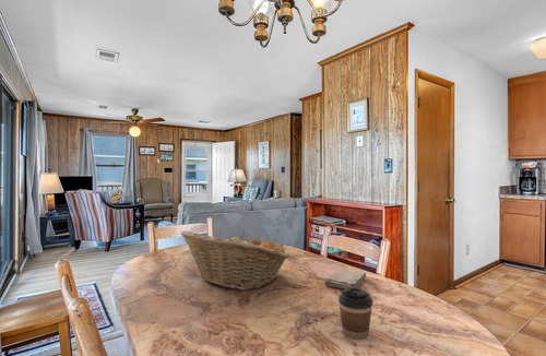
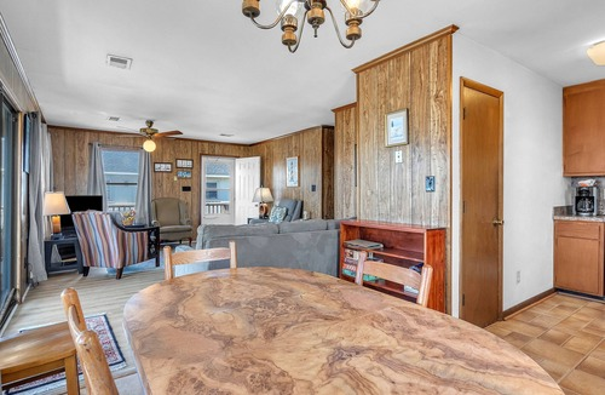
- washcloth [323,268,367,289]
- fruit basket [179,229,290,292]
- coffee cup [337,287,373,340]
